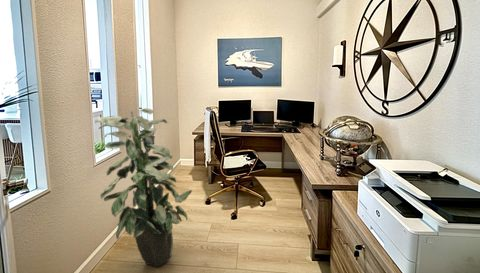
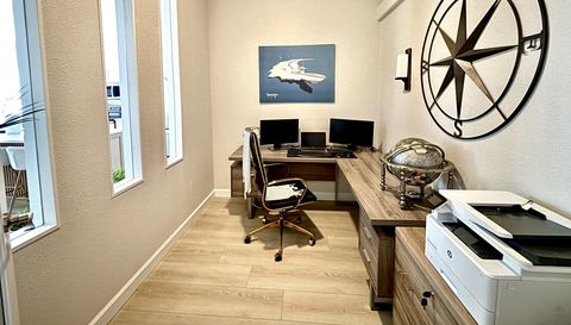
- indoor plant [94,107,193,267]
